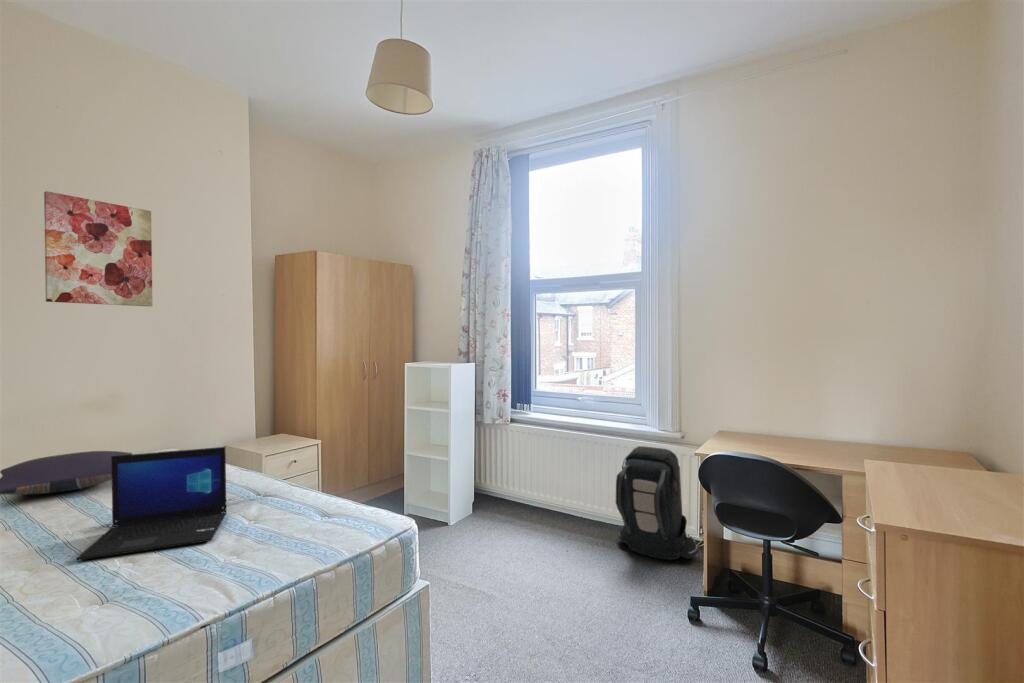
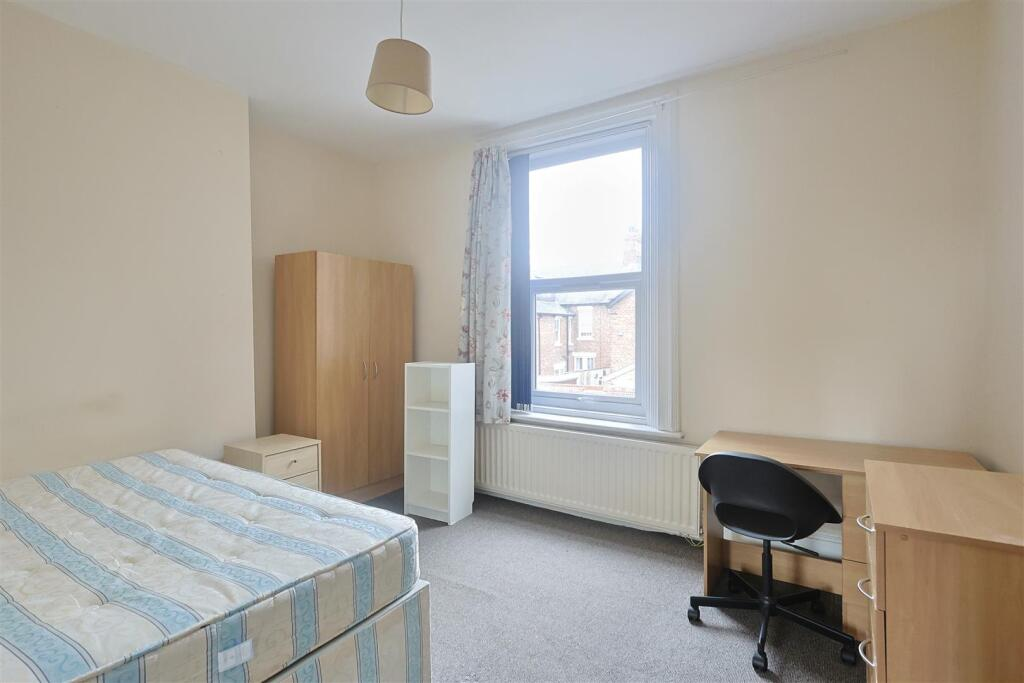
- backpack [615,445,700,561]
- laptop [75,446,228,561]
- pillow [0,450,133,495]
- wall art [43,190,153,307]
